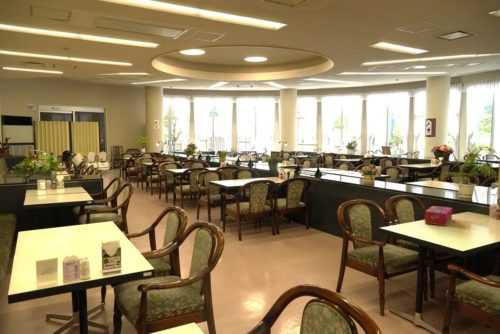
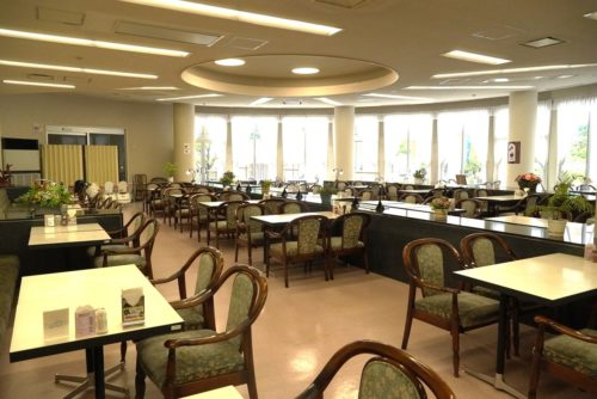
- tissue box [424,205,453,227]
